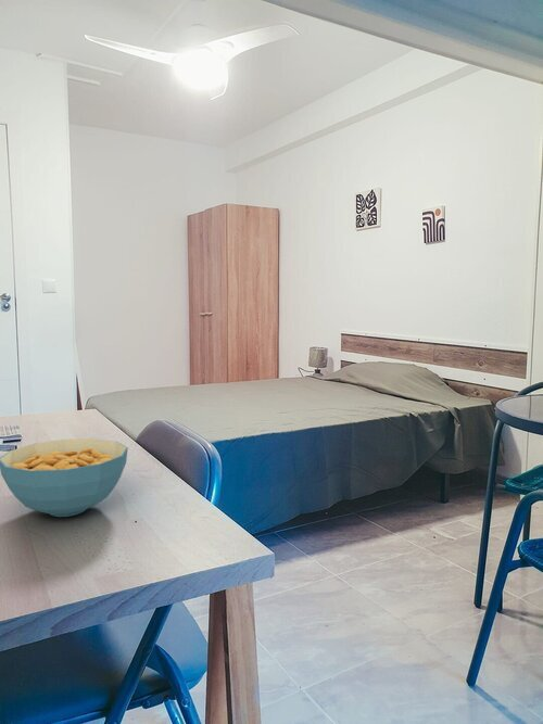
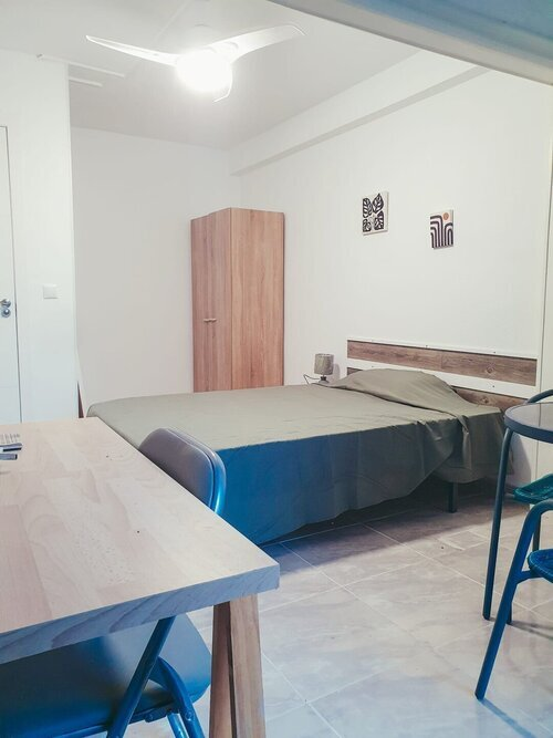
- cereal bowl [0,437,128,518]
